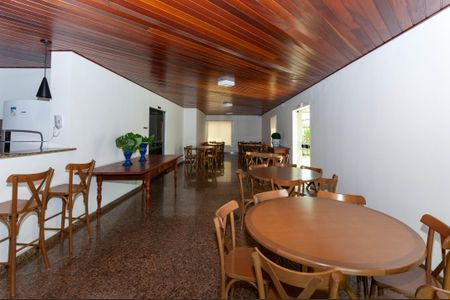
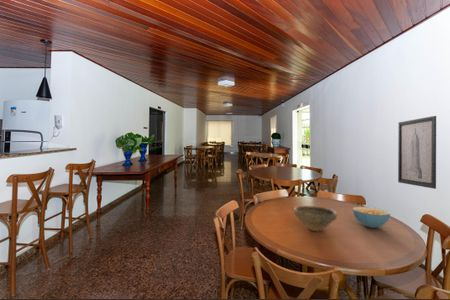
+ bowl [293,205,338,232]
+ cereal bowl [352,206,391,229]
+ wall art [397,115,437,190]
